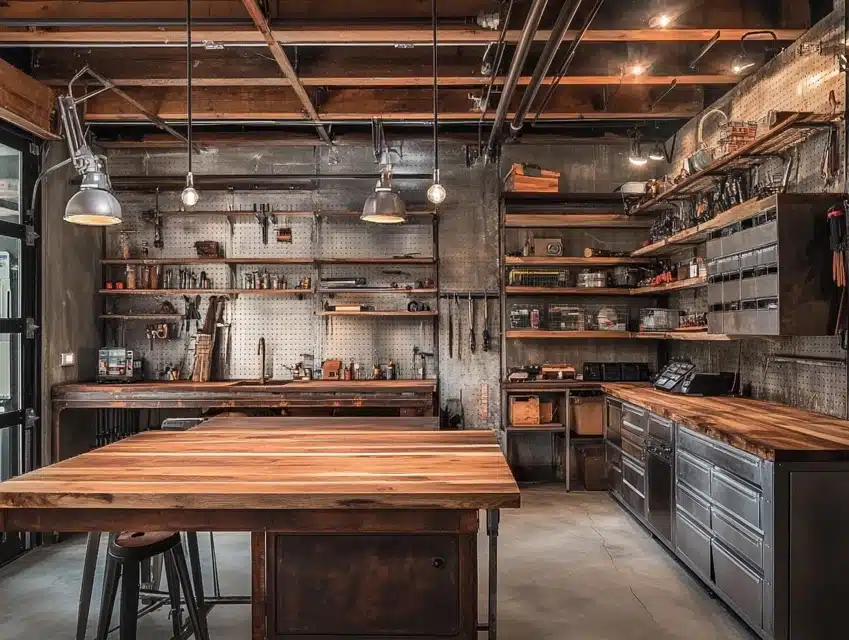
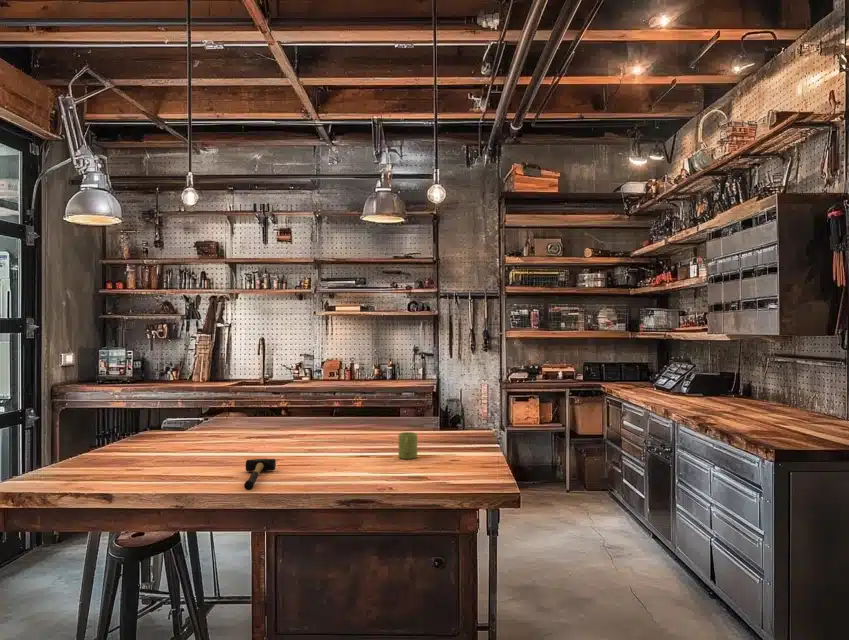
+ hammer [243,458,277,491]
+ mug [397,431,418,460]
